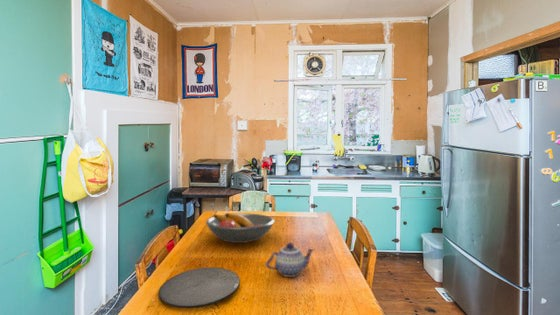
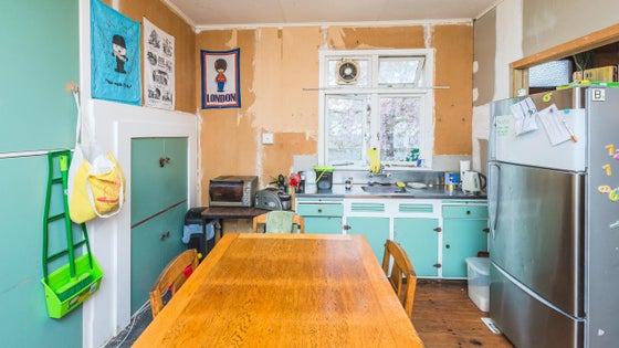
- plate [157,266,241,309]
- teapot [265,242,316,278]
- fruit bowl [205,212,276,244]
